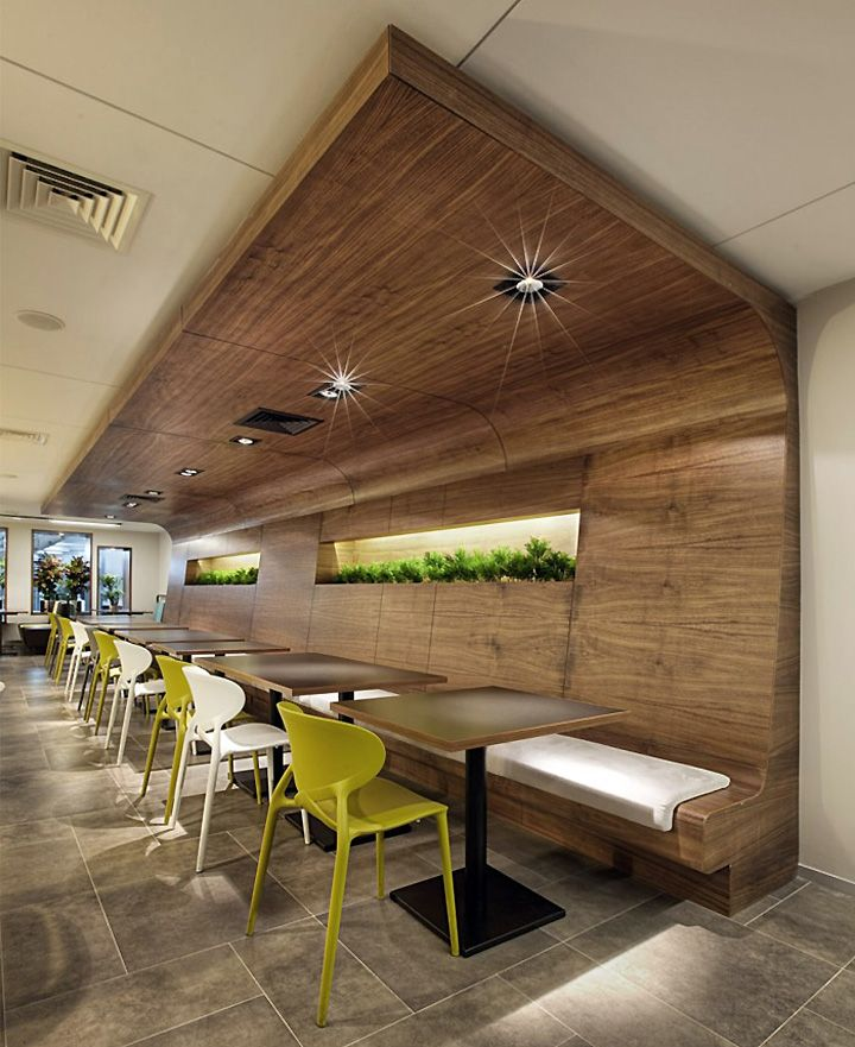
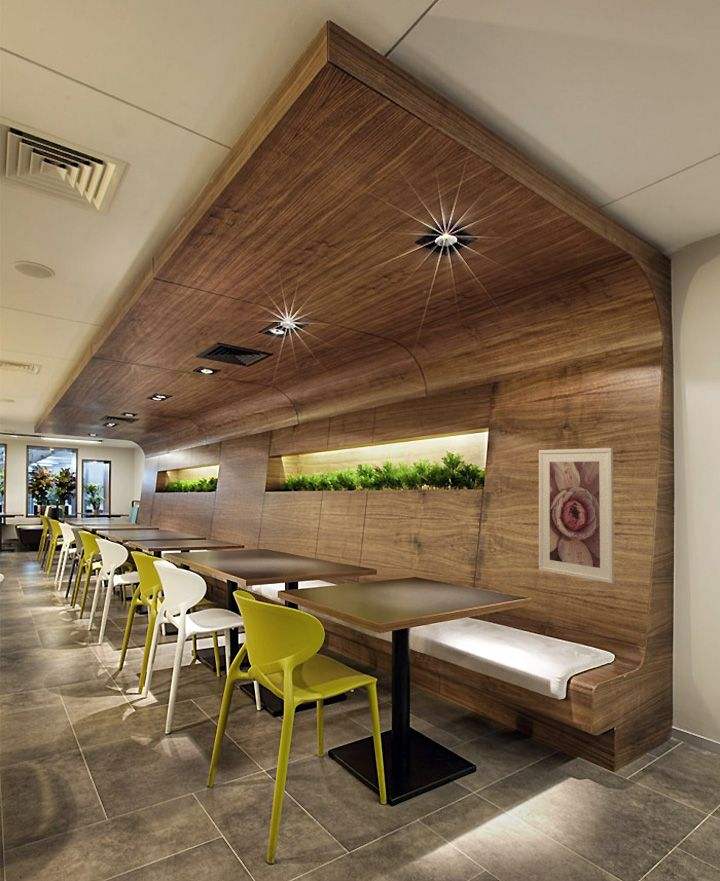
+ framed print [538,447,615,584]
